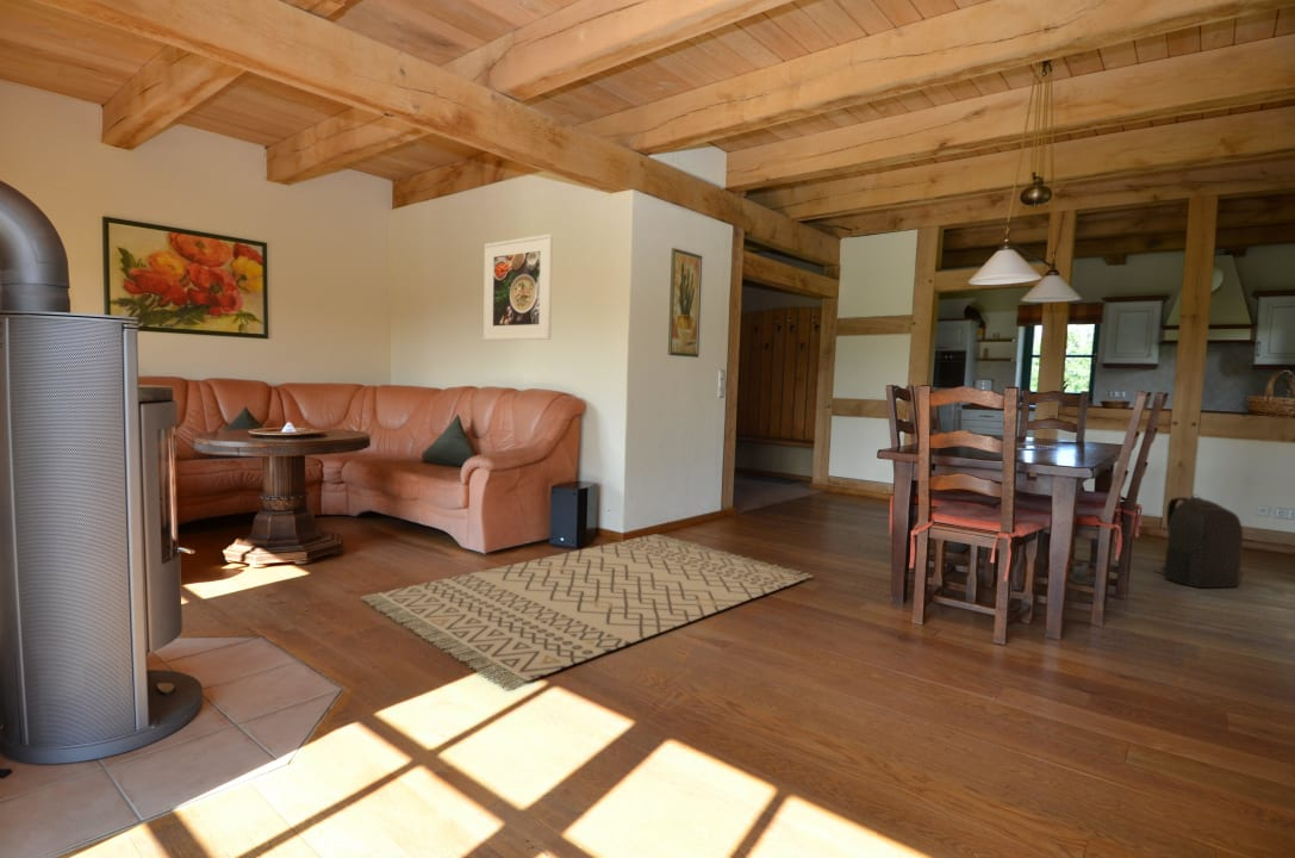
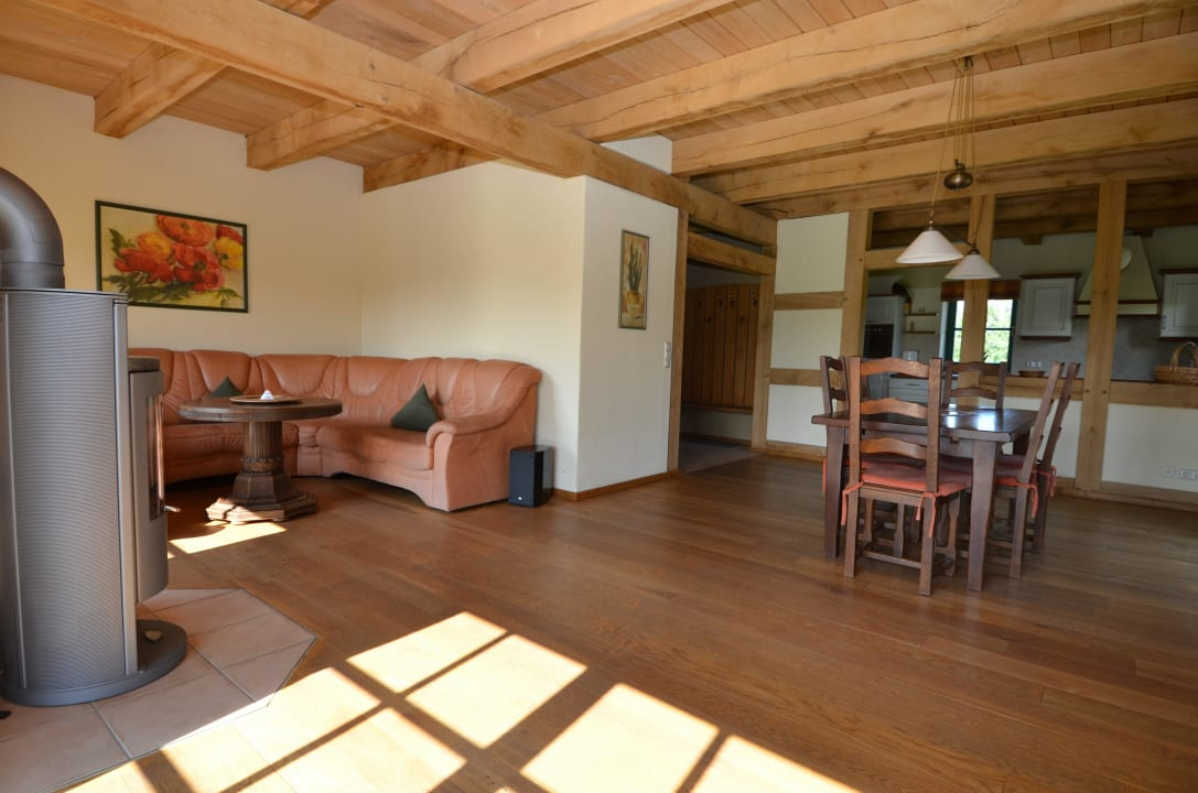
- backpack [1153,493,1244,589]
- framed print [482,232,554,341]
- rug [361,533,814,689]
